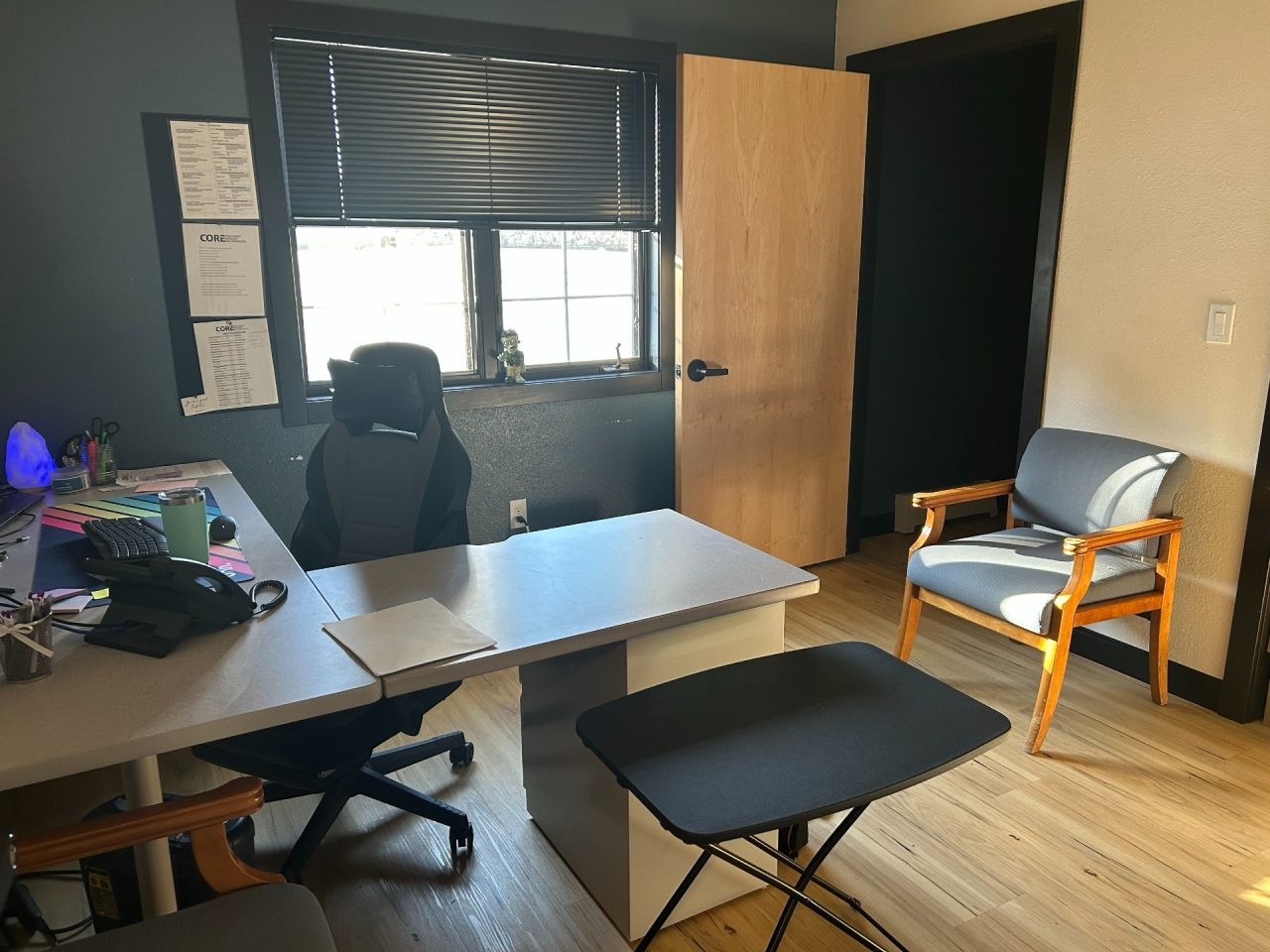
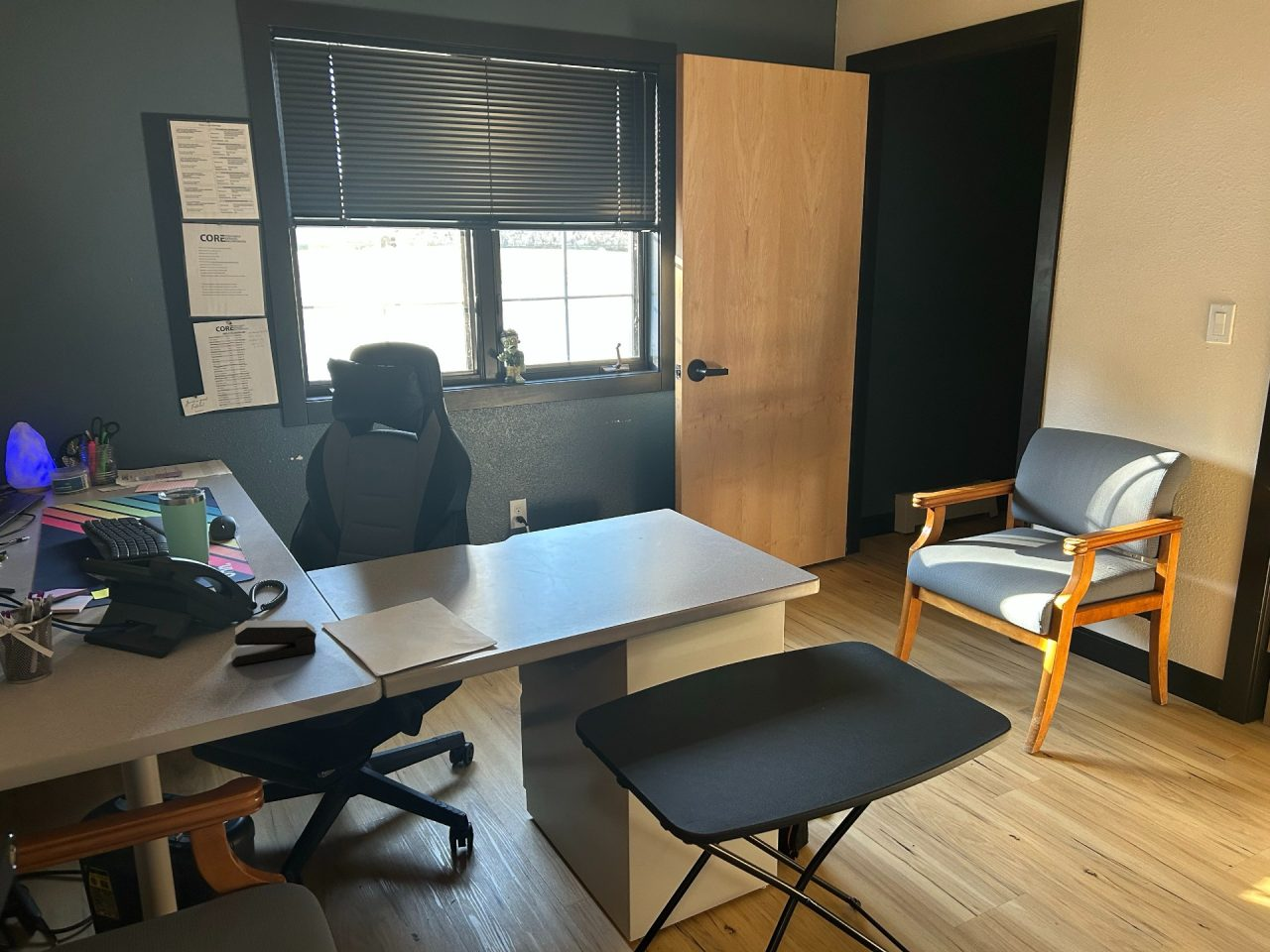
+ stapler [230,619,318,667]
